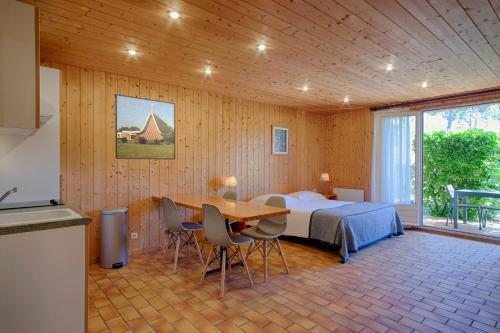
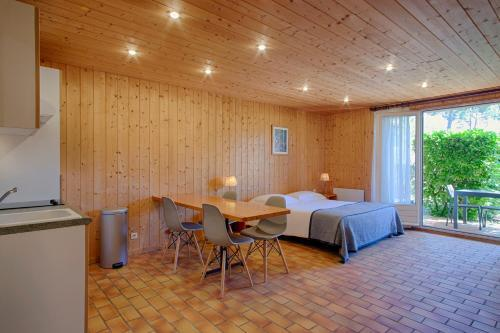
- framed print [114,93,176,161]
